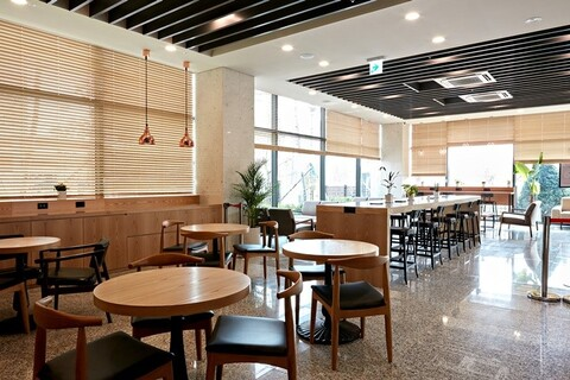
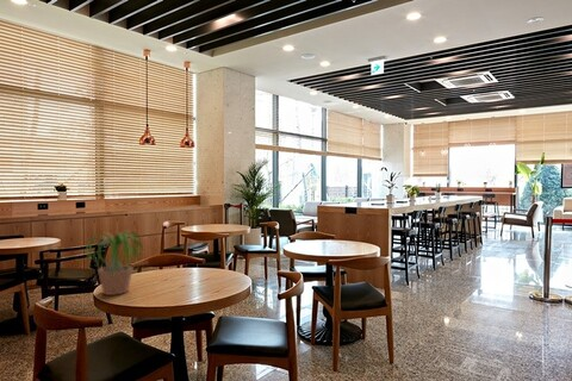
+ potted plant [76,230,151,296]
